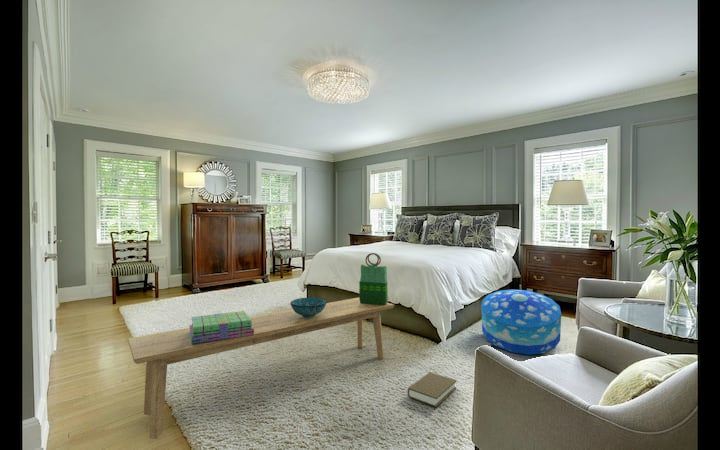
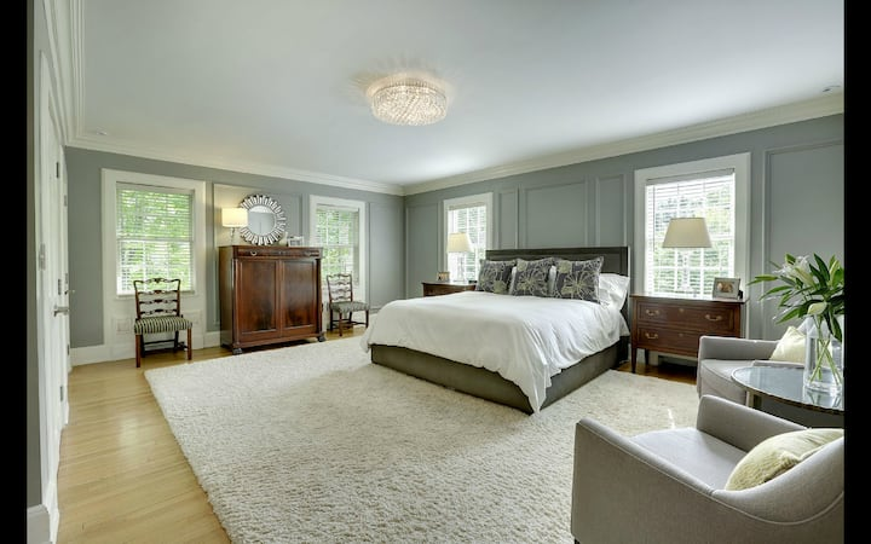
- book [407,371,457,408]
- stack of books [188,310,254,344]
- tote bag [358,252,389,305]
- decorative bowl [289,297,328,318]
- bench [127,297,395,440]
- ottoman [480,288,562,356]
